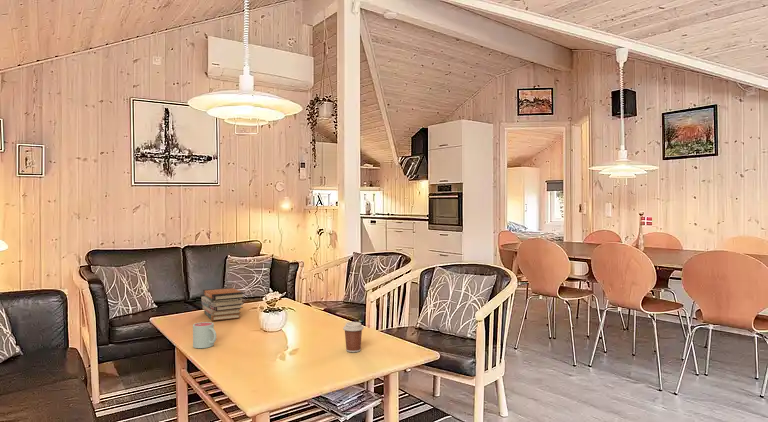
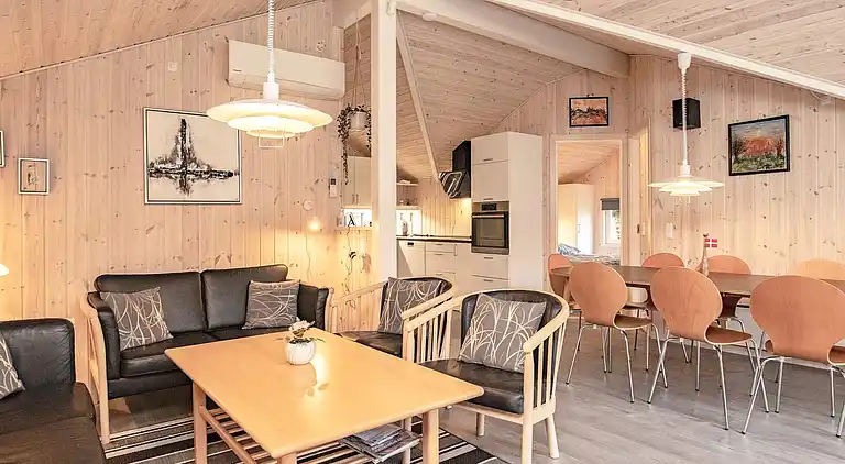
- coffee cup [342,321,364,353]
- book stack [200,286,246,322]
- mug [192,321,217,349]
